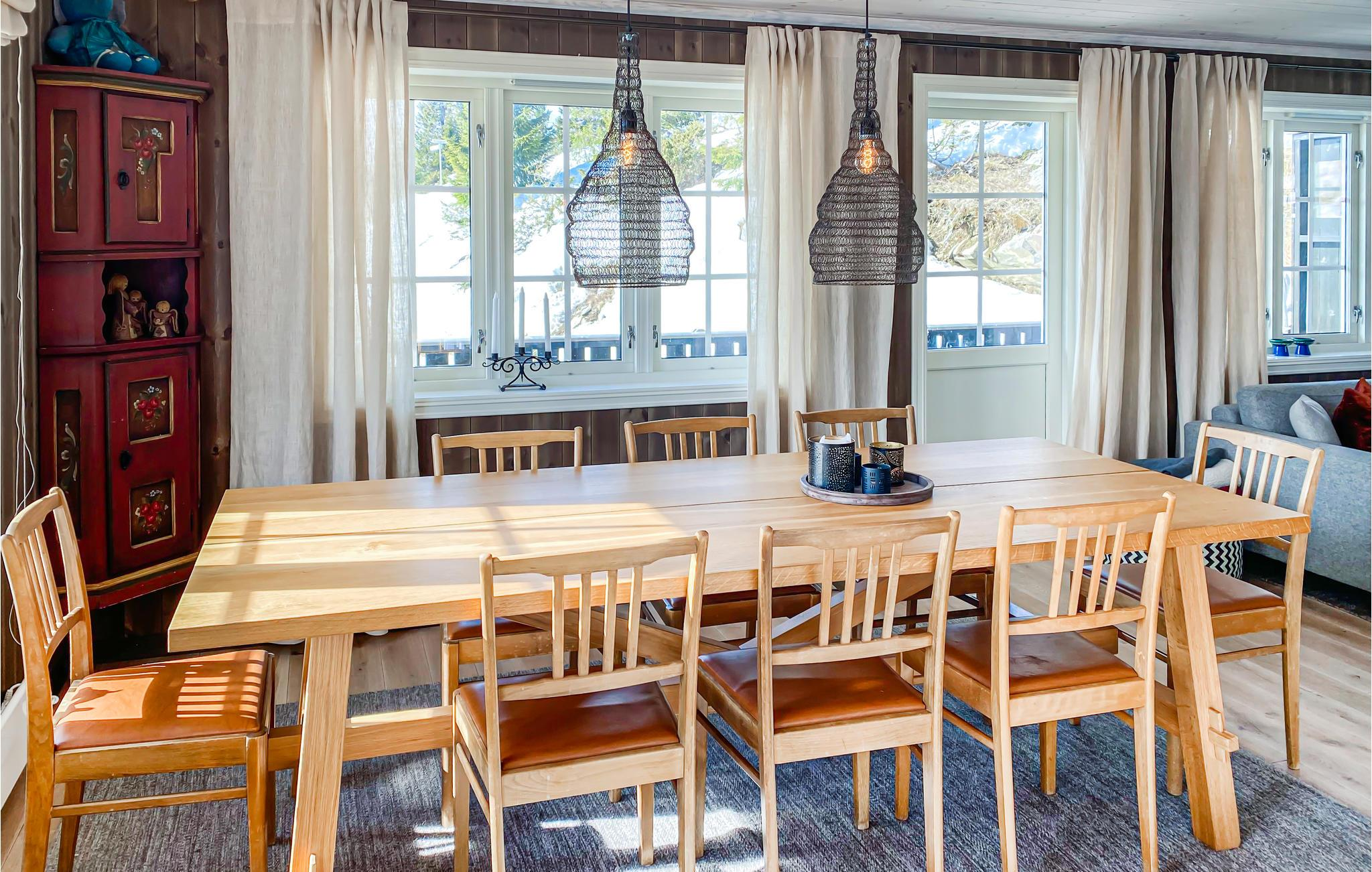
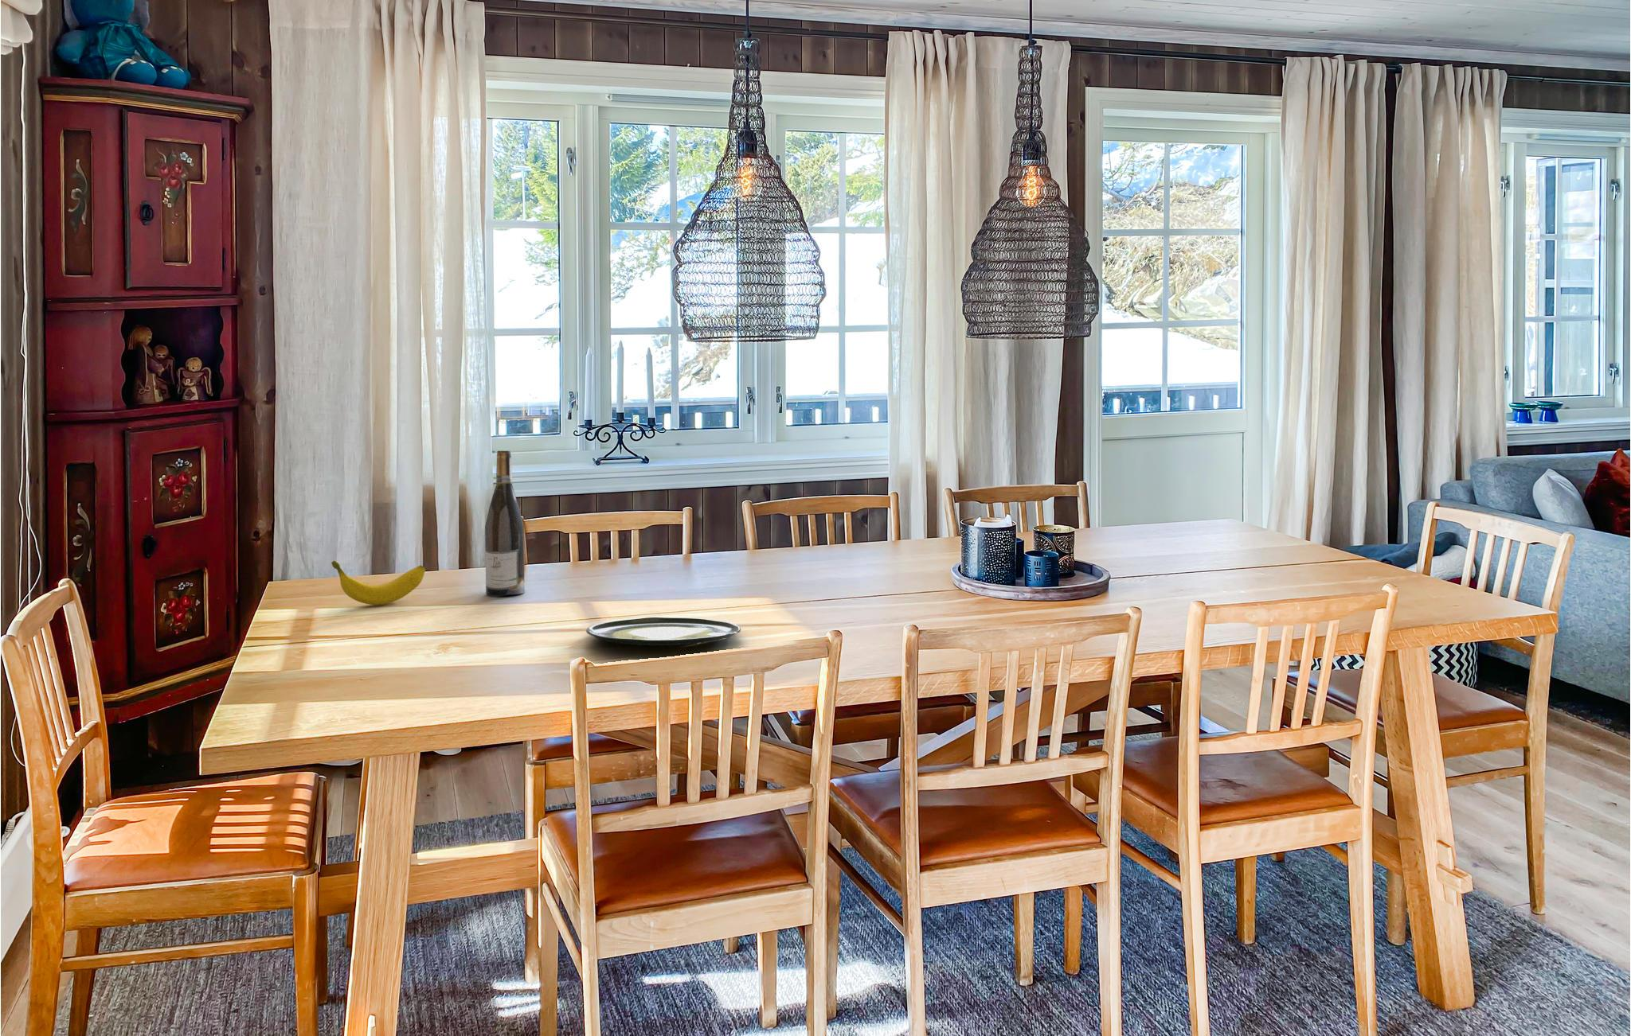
+ wine bottle [484,450,525,596]
+ banana [332,560,426,606]
+ plate [585,617,742,646]
